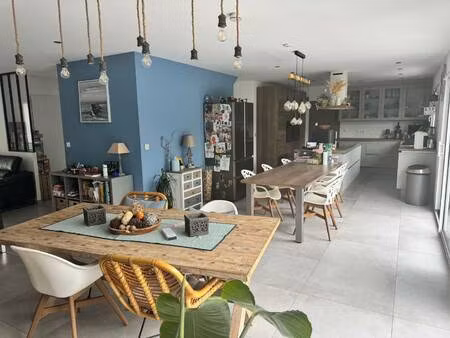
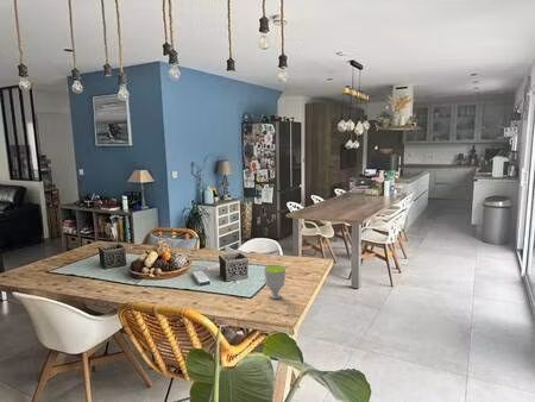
+ cup [263,264,287,300]
